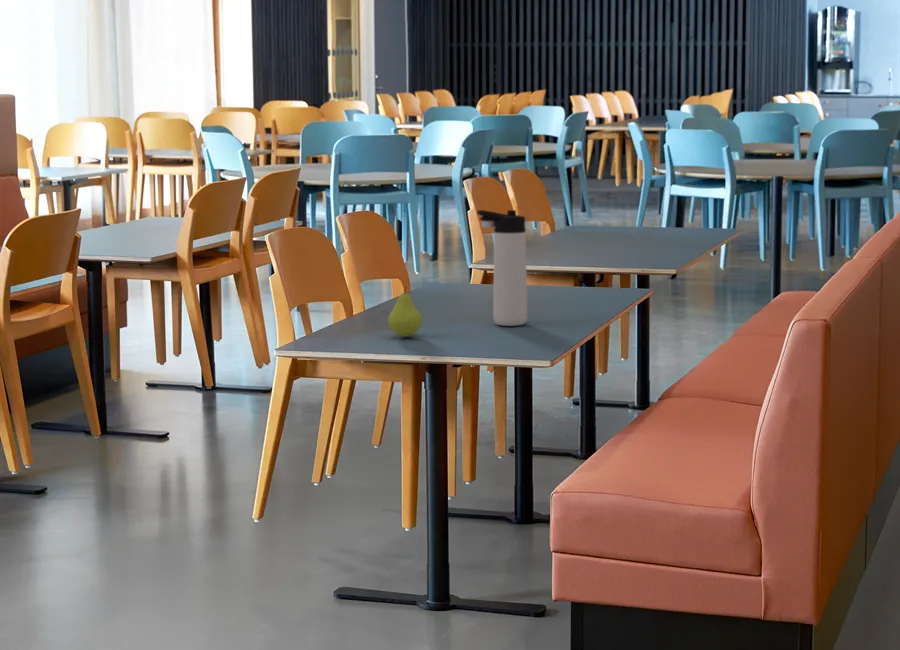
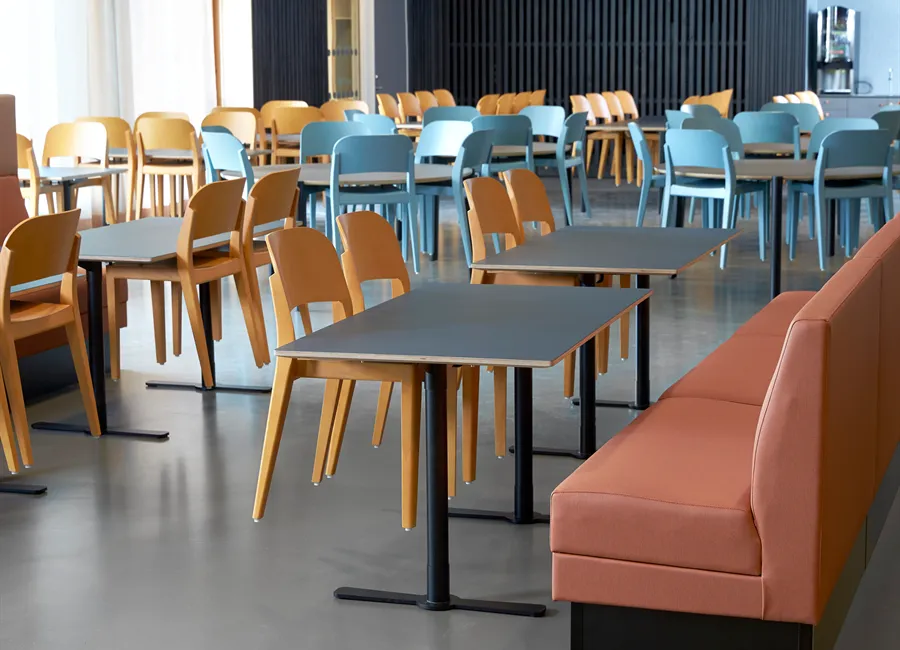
- thermos bottle [476,209,528,327]
- fruit [387,285,423,337]
